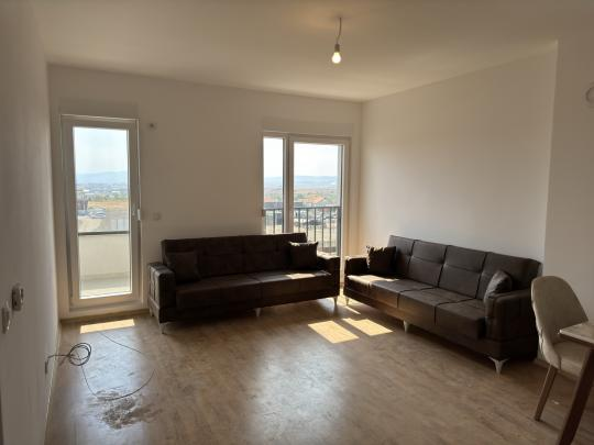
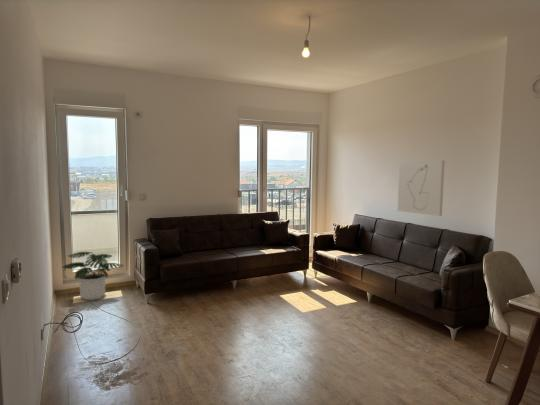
+ wall art [397,159,446,217]
+ potted plant [61,251,125,301]
